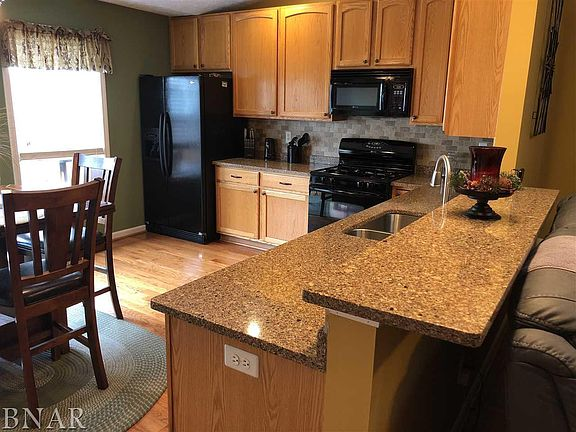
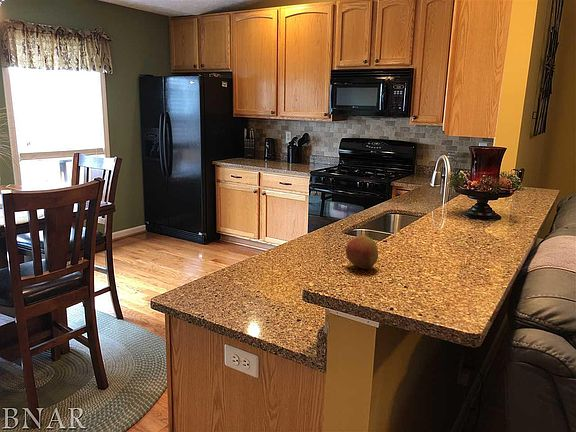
+ apple [345,235,379,270]
